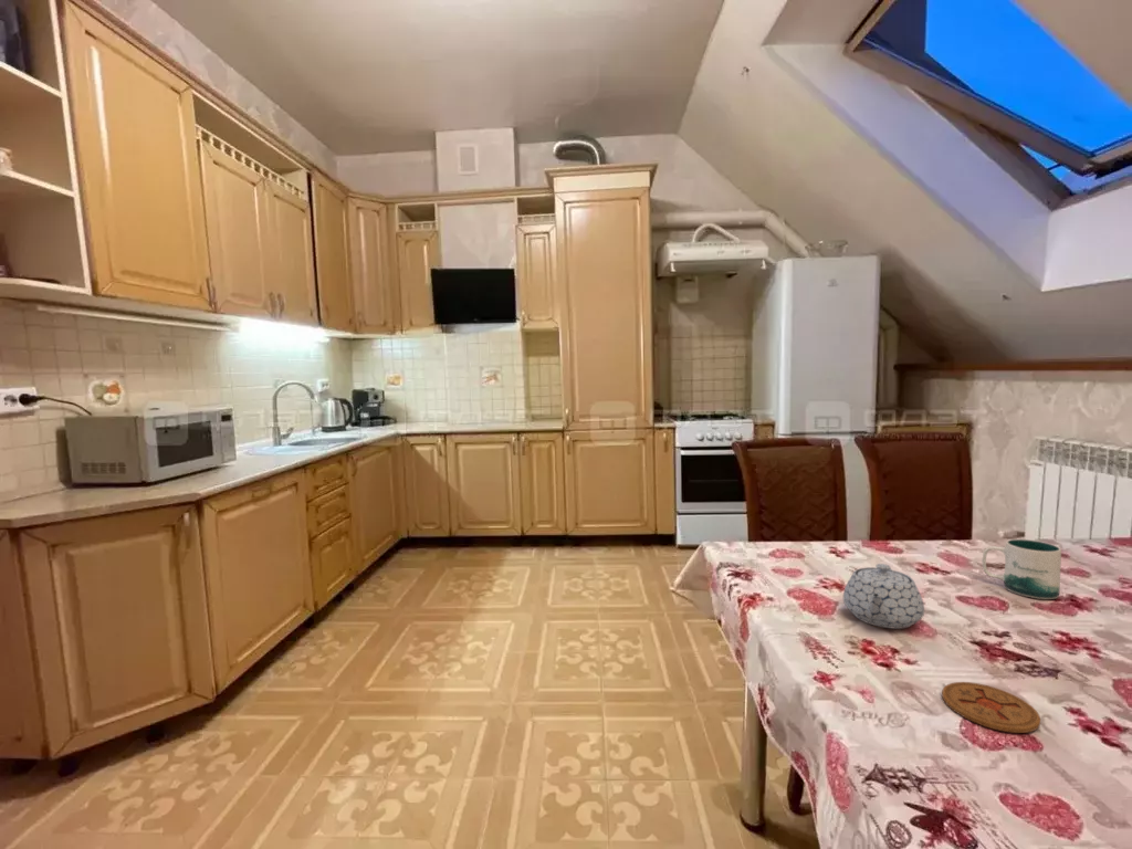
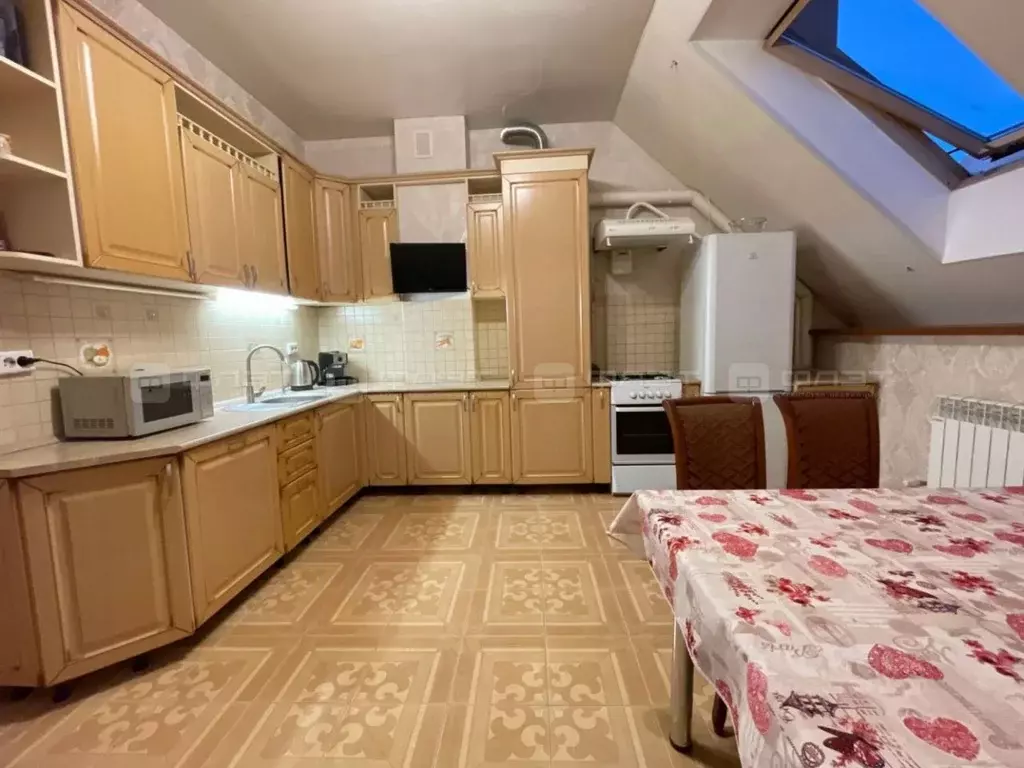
- teapot [842,563,925,630]
- coaster [941,681,1041,734]
- mug [981,538,1062,600]
